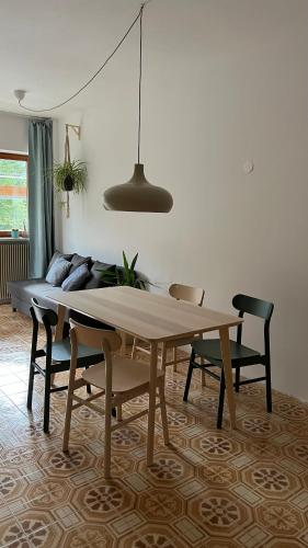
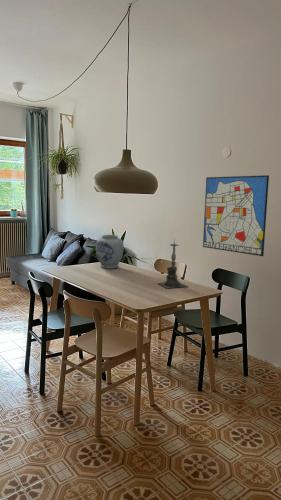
+ wall art [202,174,270,257]
+ vase [95,234,125,270]
+ candle holder [156,237,190,289]
